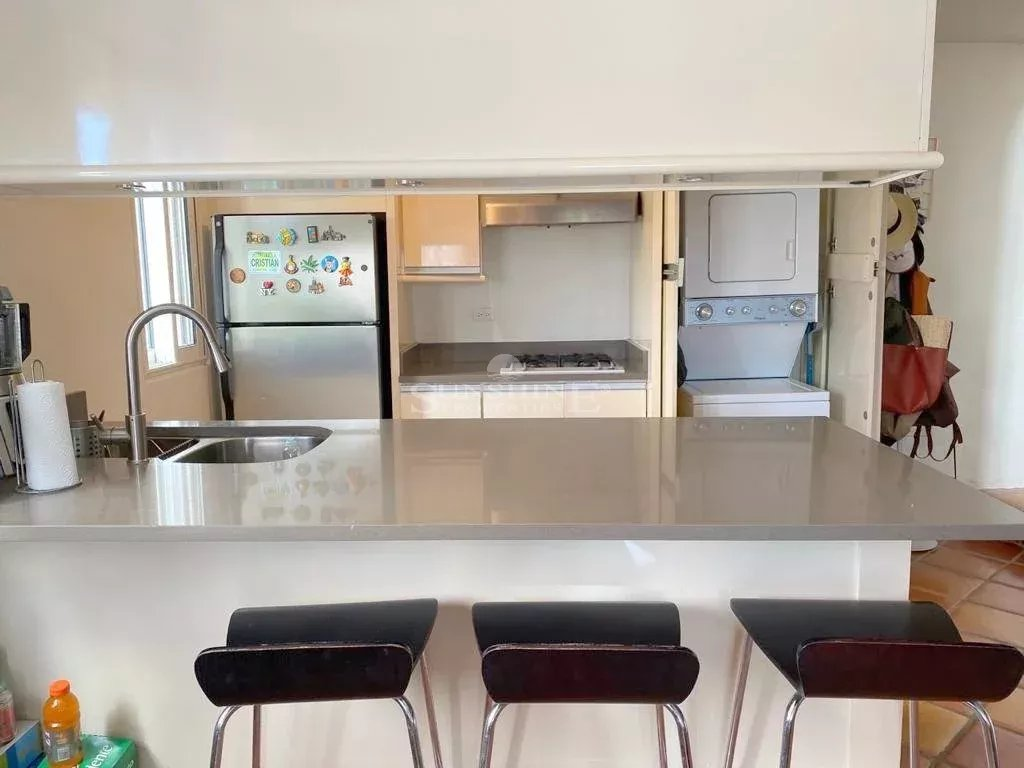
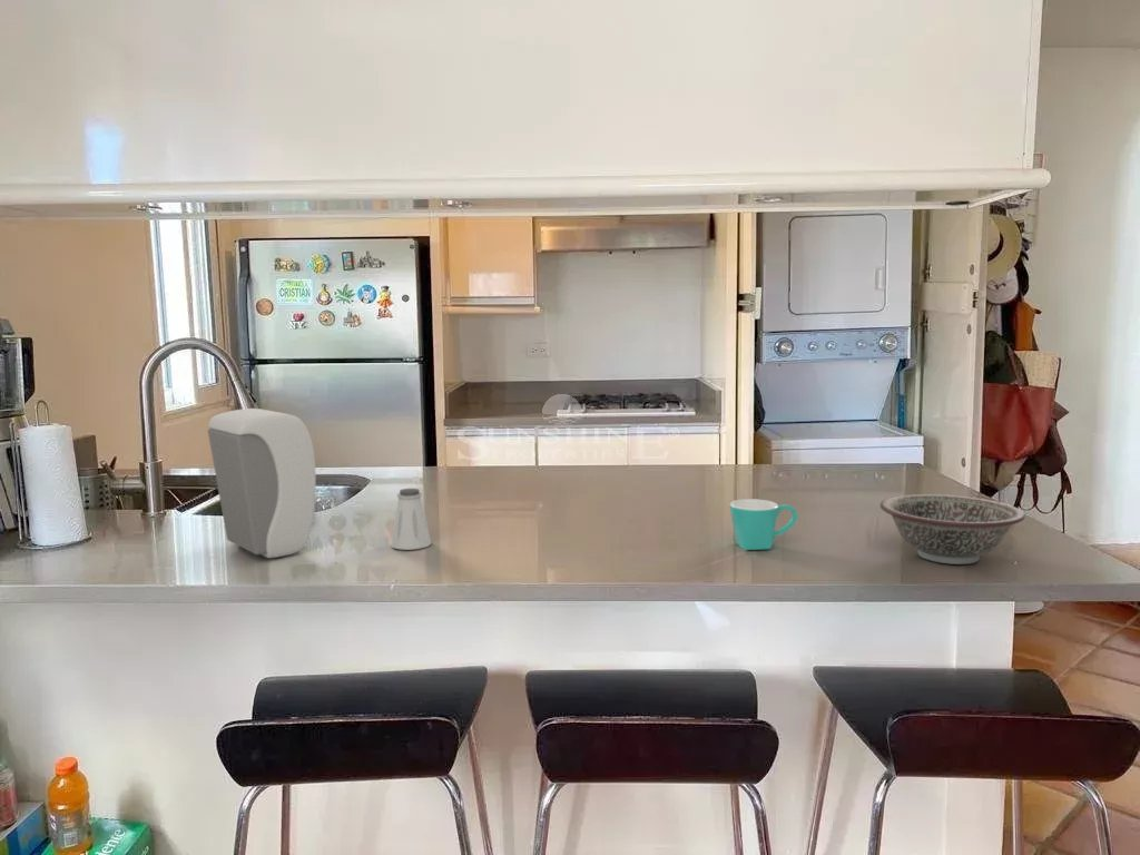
+ soap dispenser [207,407,317,559]
+ mug [728,498,798,551]
+ decorative bowl [879,493,1026,566]
+ saltshaker [390,488,433,551]
